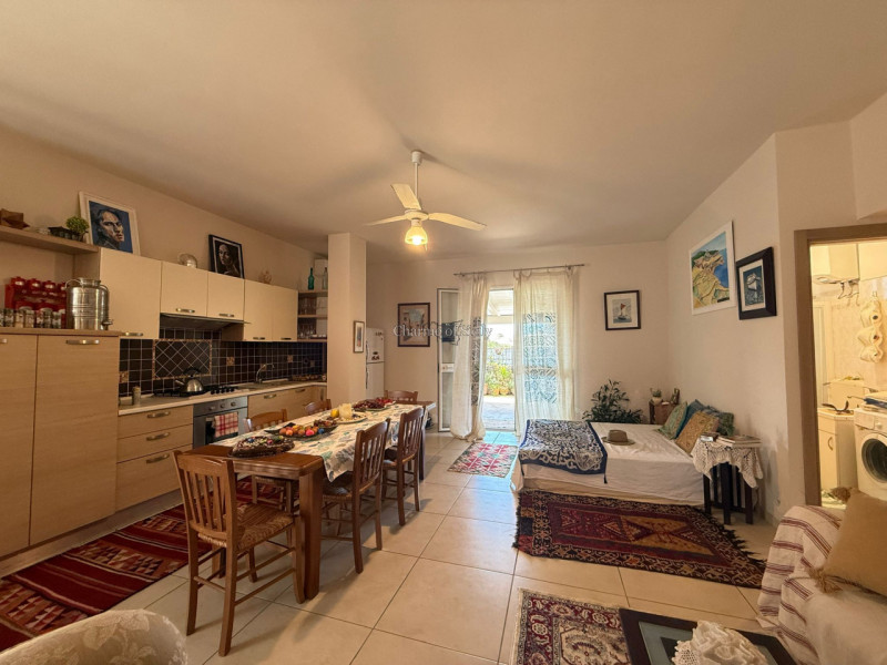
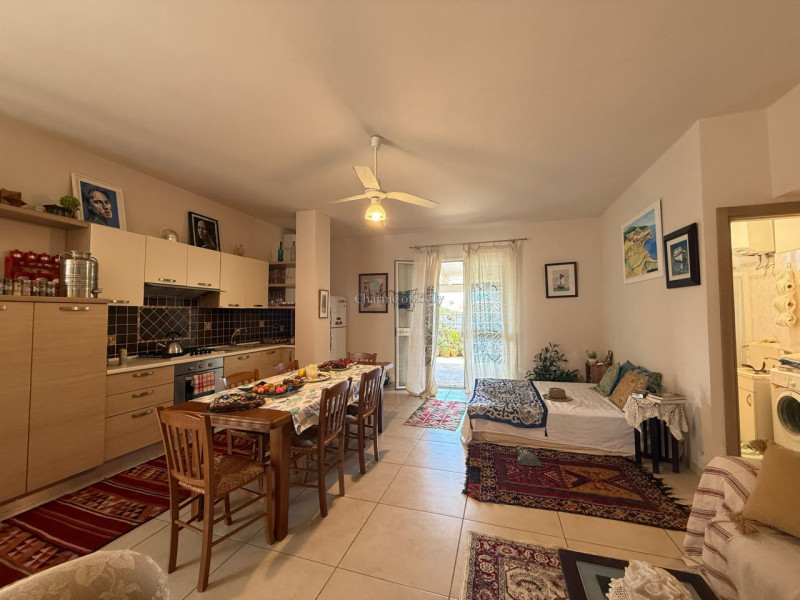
+ bag [515,444,544,468]
